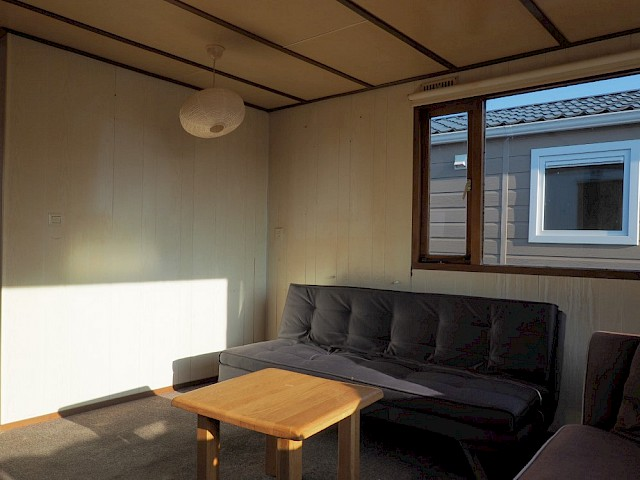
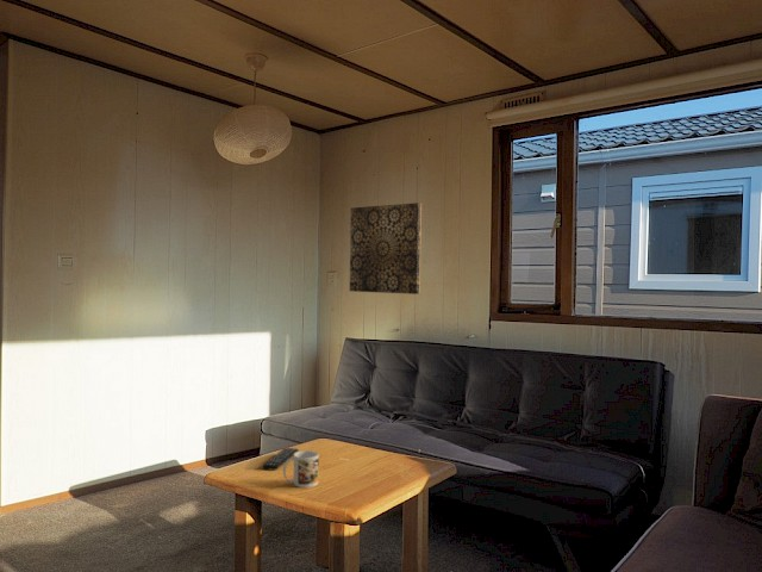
+ remote control [262,447,300,472]
+ mug [282,449,320,489]
+ wall art [349,201,423,296]
